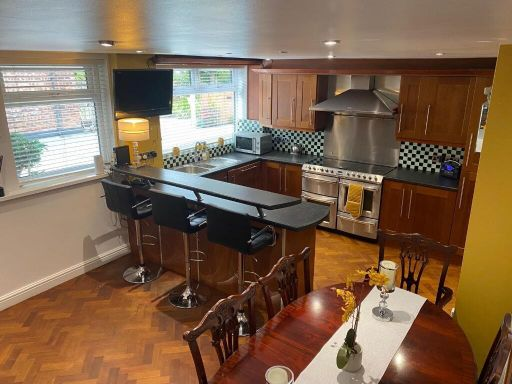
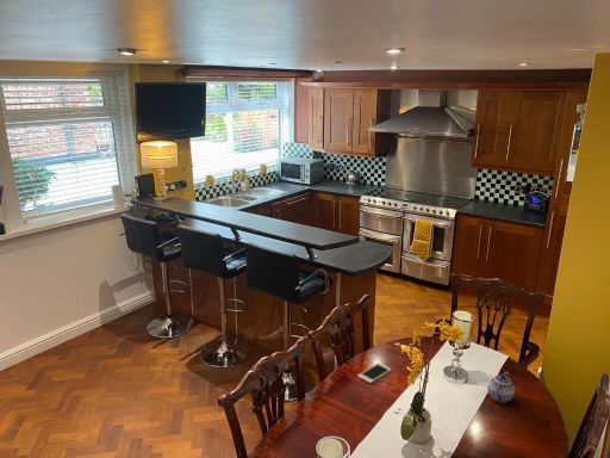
+ teapot [486,371,516,403]
+ cell phone [356,361,392,384]
